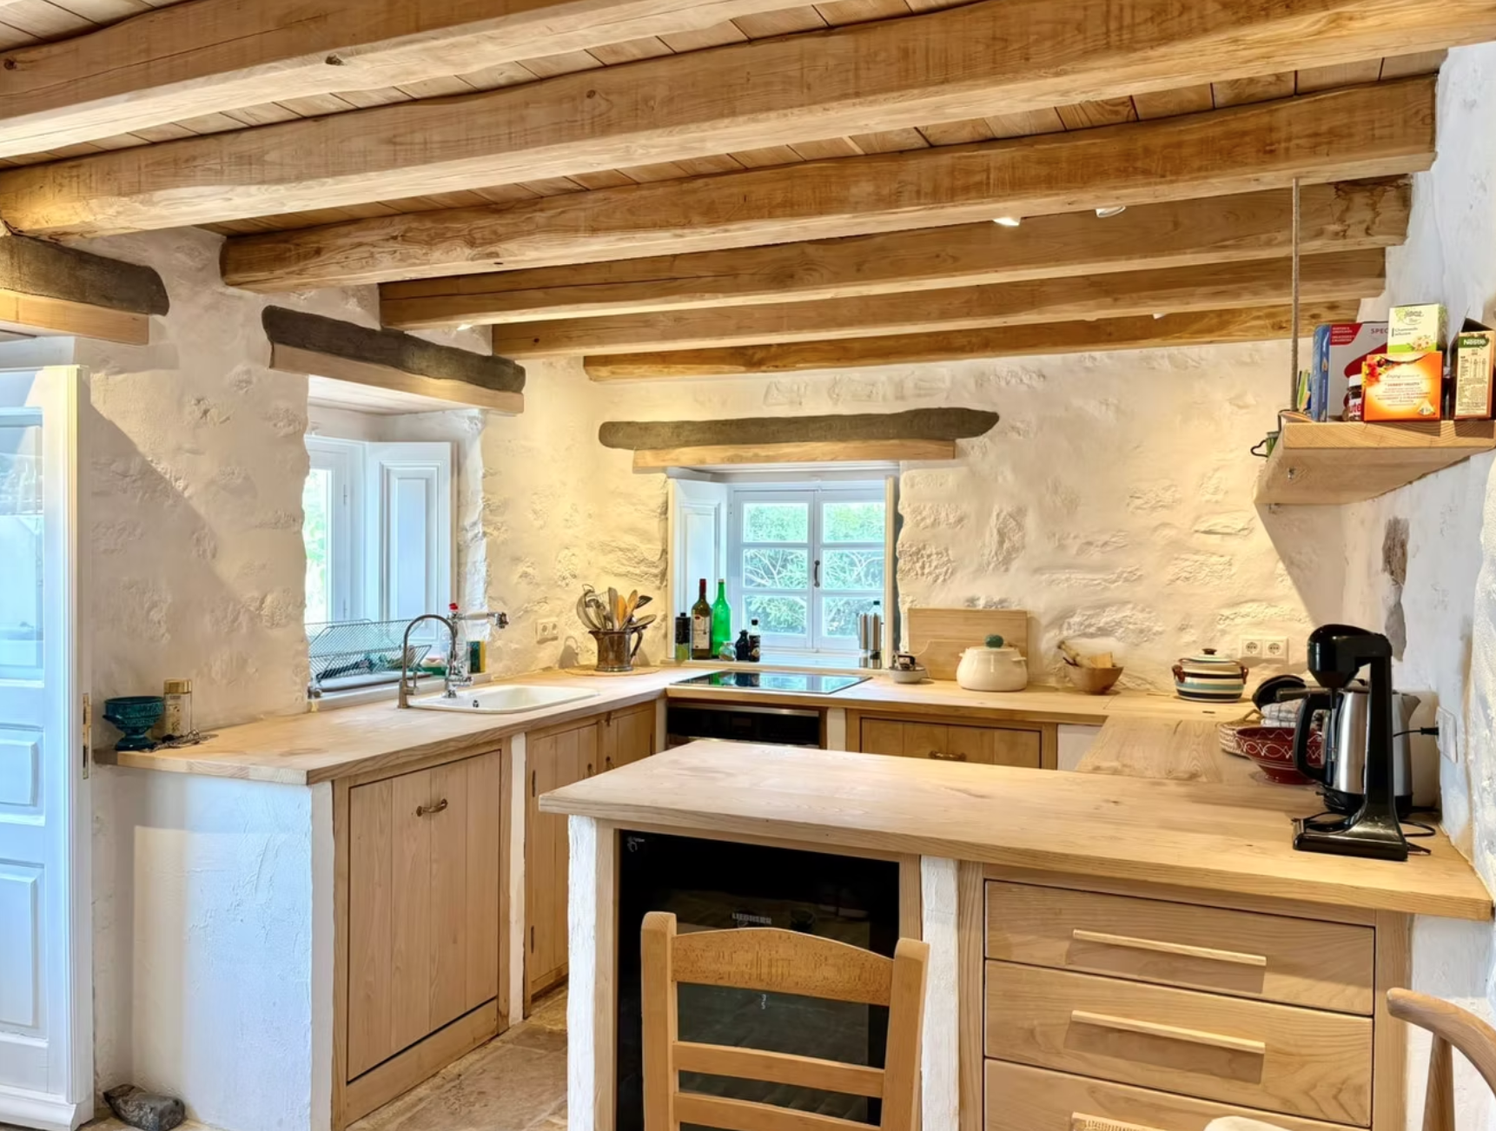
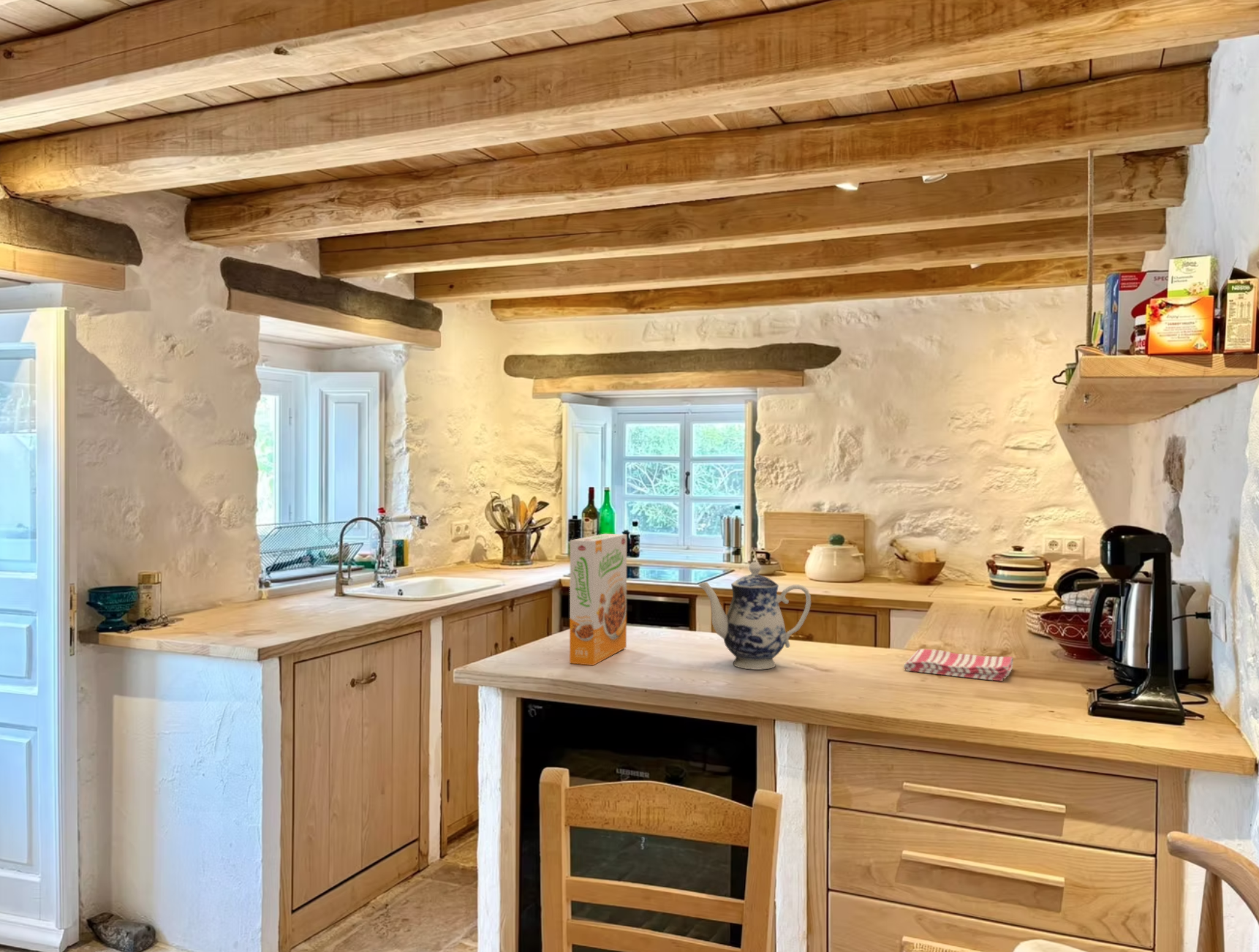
+ teapot [697,562,812,670]
+ cereal box [569,533,627,666]
+ dish towel [903,649,1014,682]
